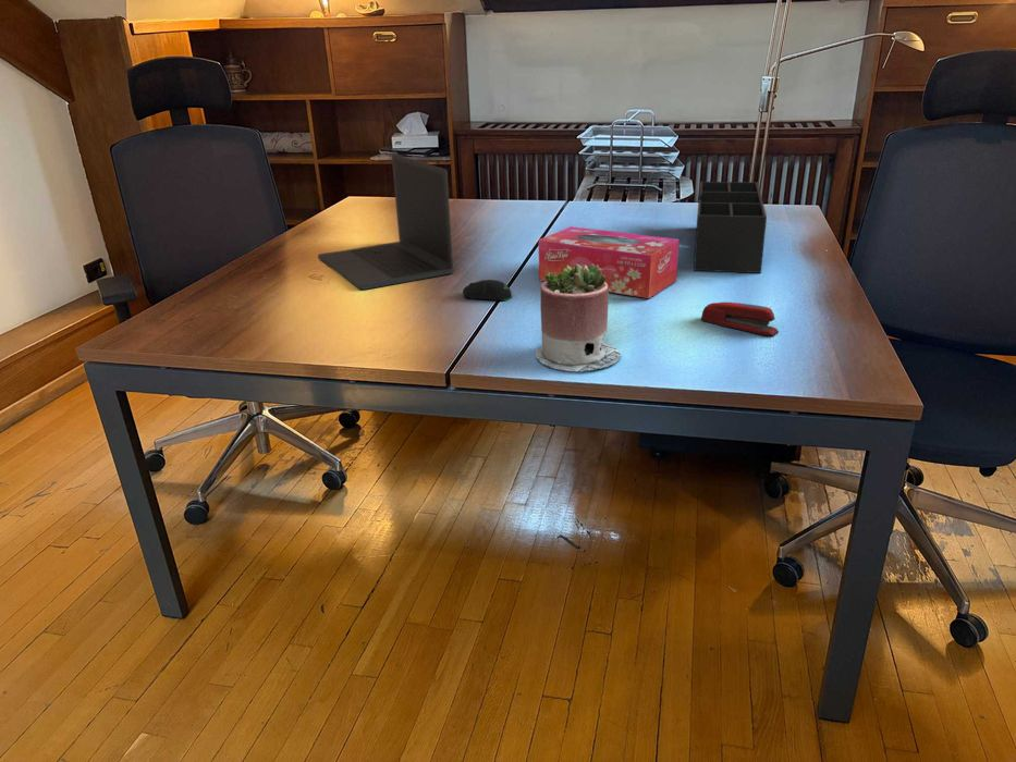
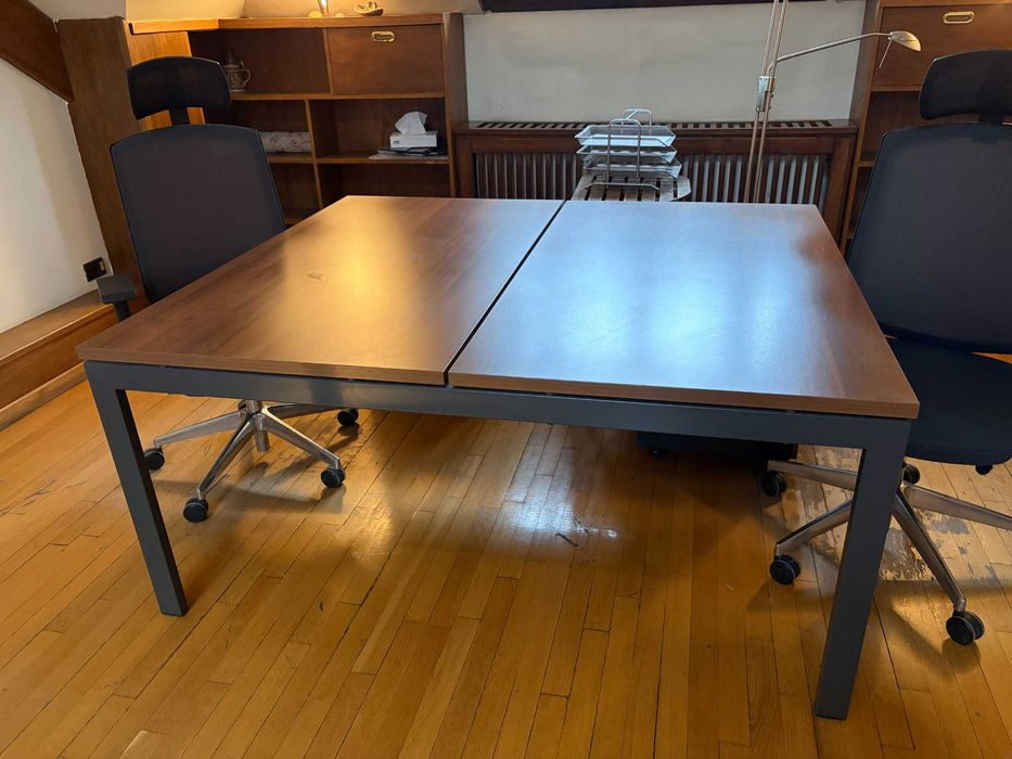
- computer mouse [462,279,513,302]
- stapler [700,302,780,337]
- desk organizer [693,181,768,274]
- laptop [317,152,454,291]
- tissue box [537,225,680,299]
- succulent planter [535,263,622,372]
